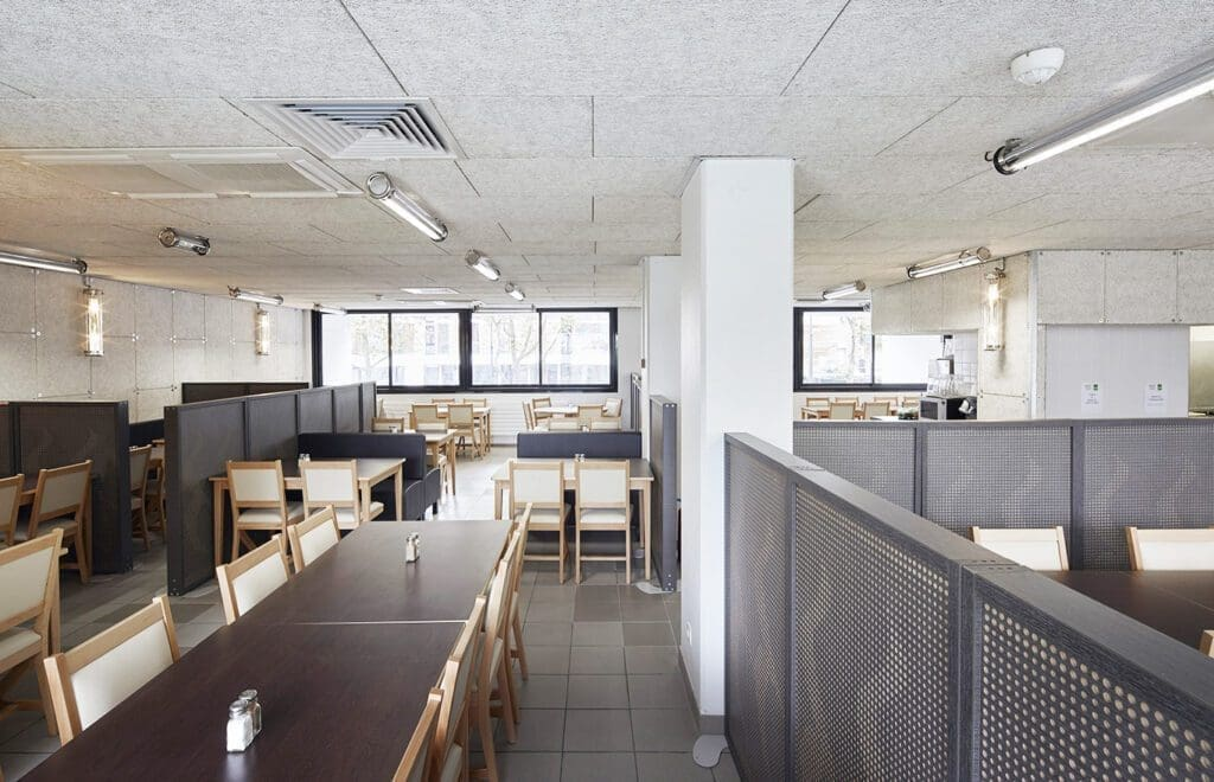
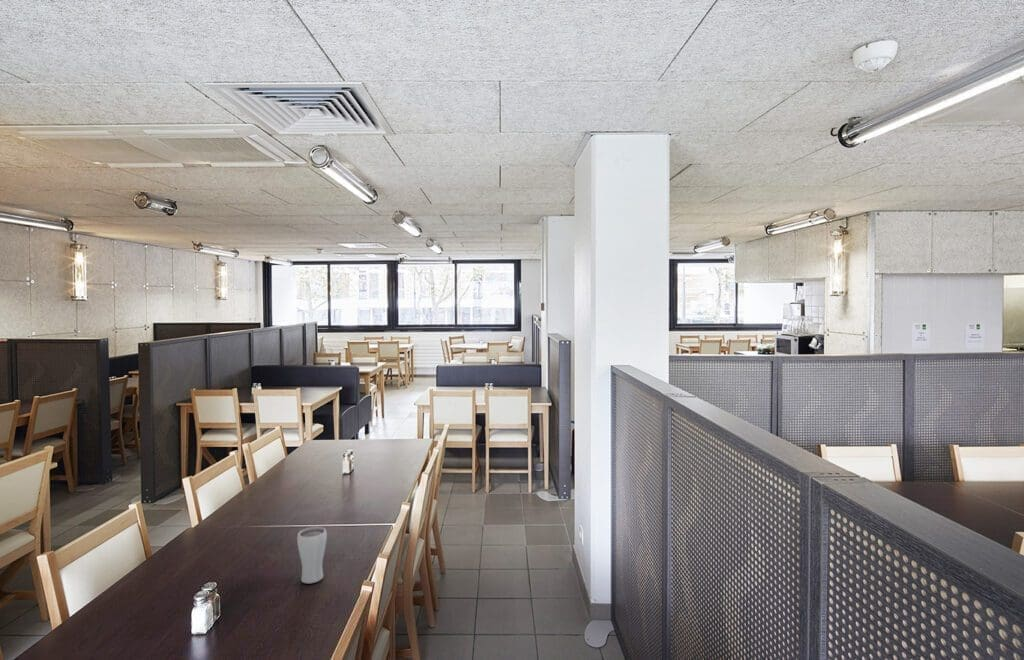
+ drinking glass [296,526,328,584]
